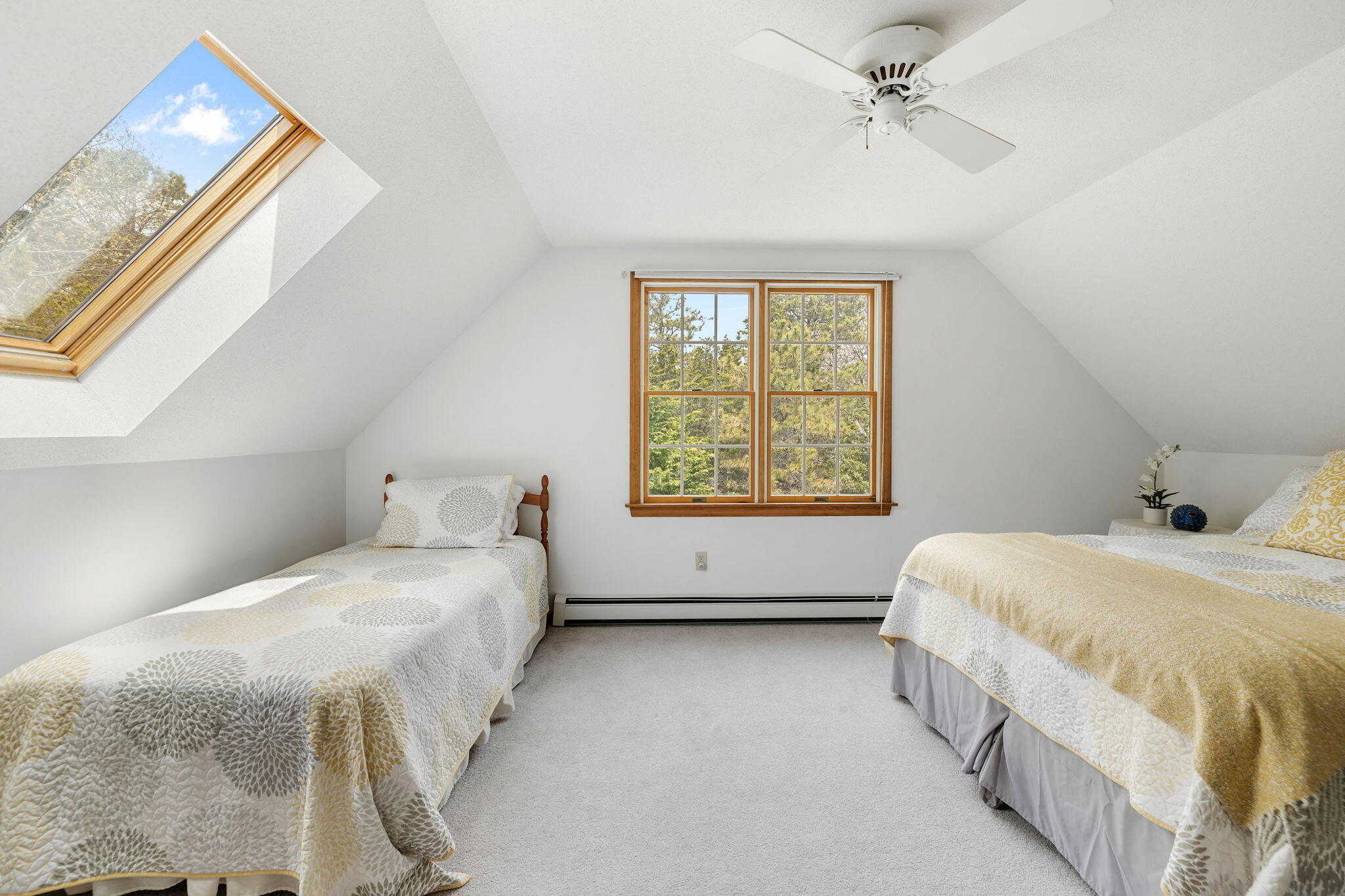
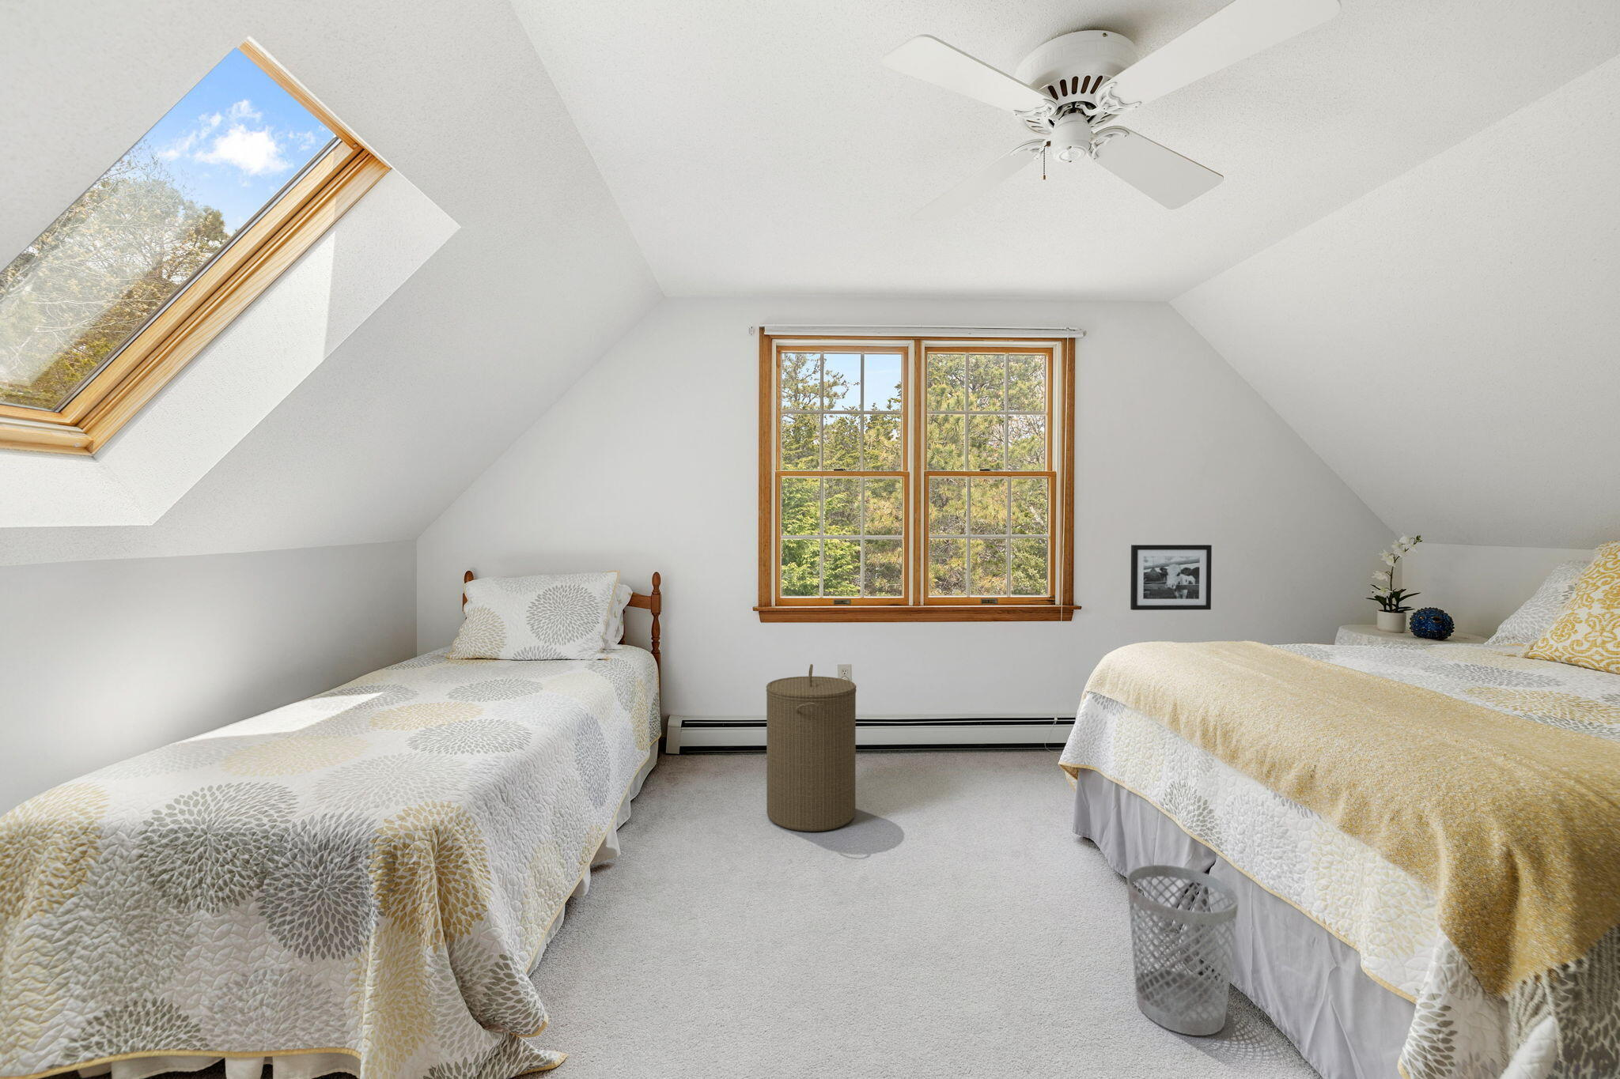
+ picture frame [1130,544,1213,611]
+ laundry hamper [765,664,858,832]
+ wastebasket [1126,863,1239,1037]
